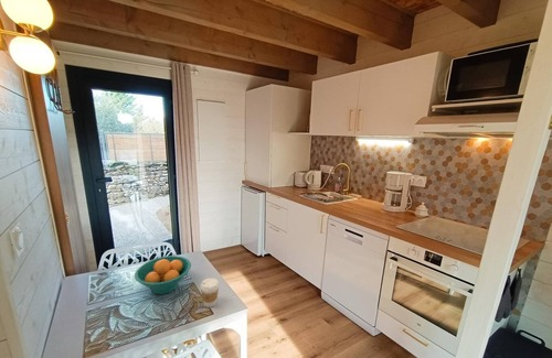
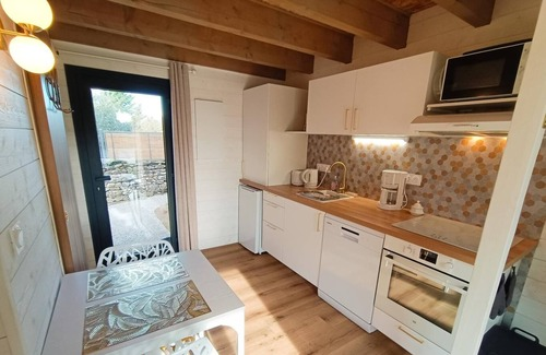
- coffee cup [200,278,220,308]
- fruit bowl [134,254,192,295]
